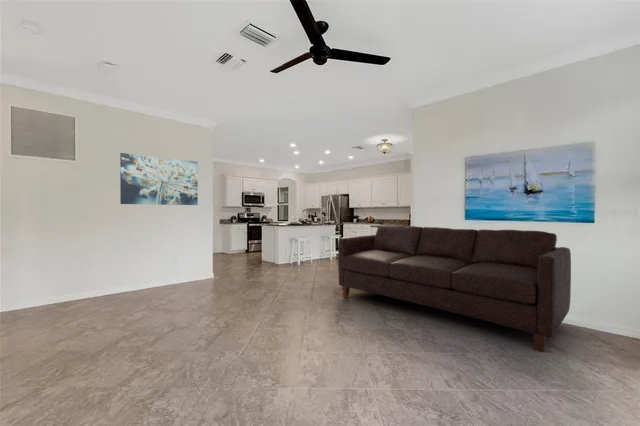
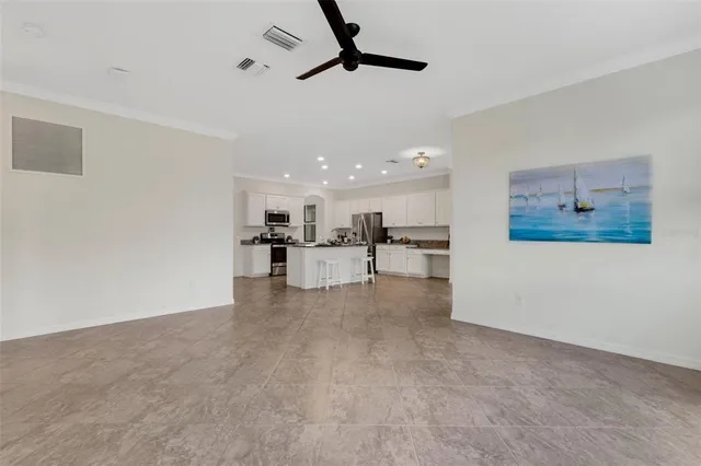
- sofa [337,224,572,353]
- wall art [119,152,199,206]
